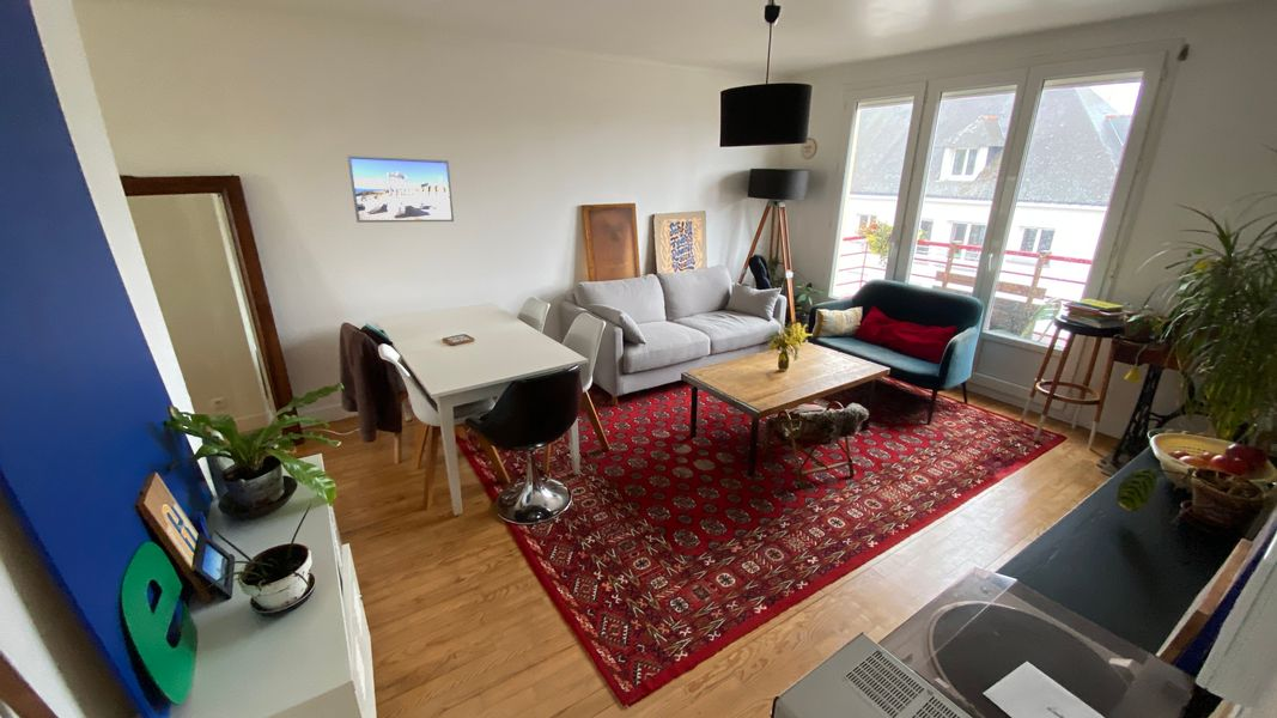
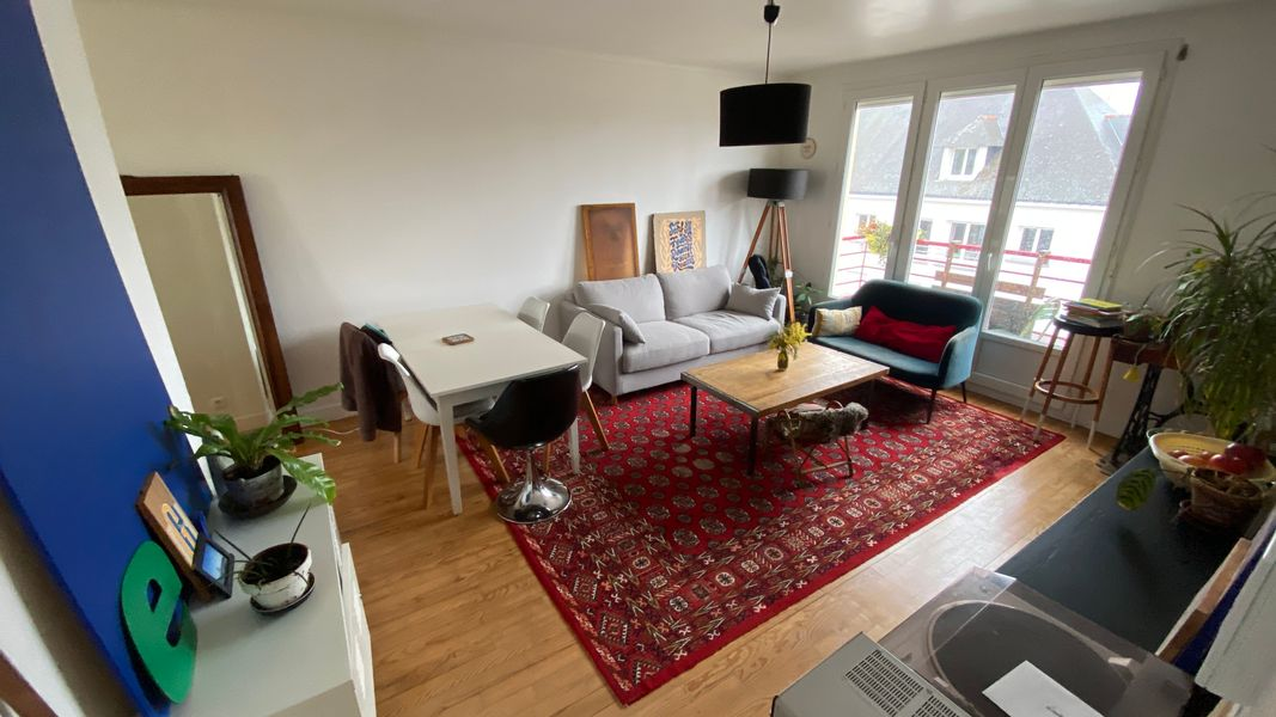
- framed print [346,154,455,224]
